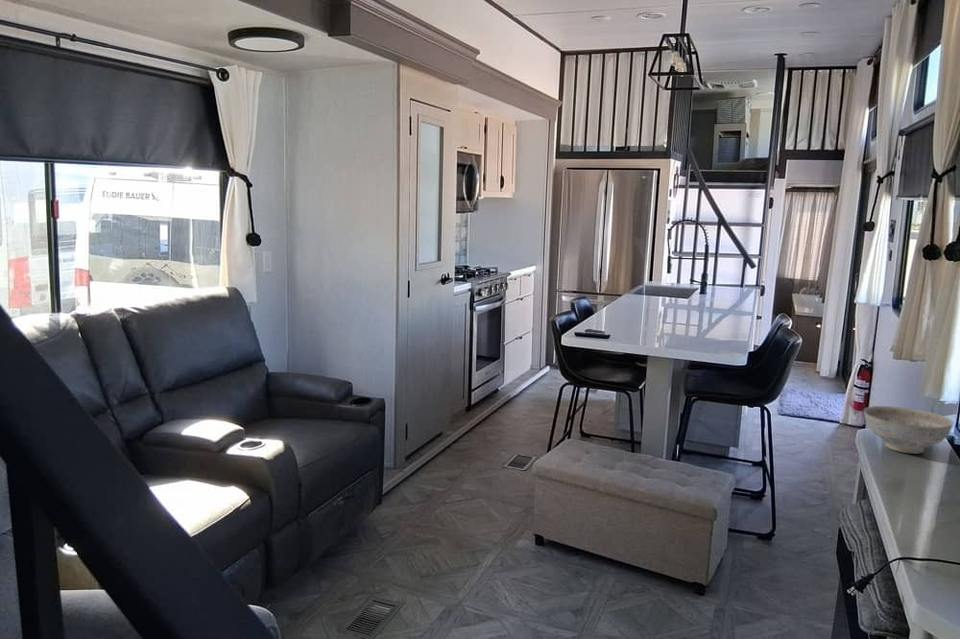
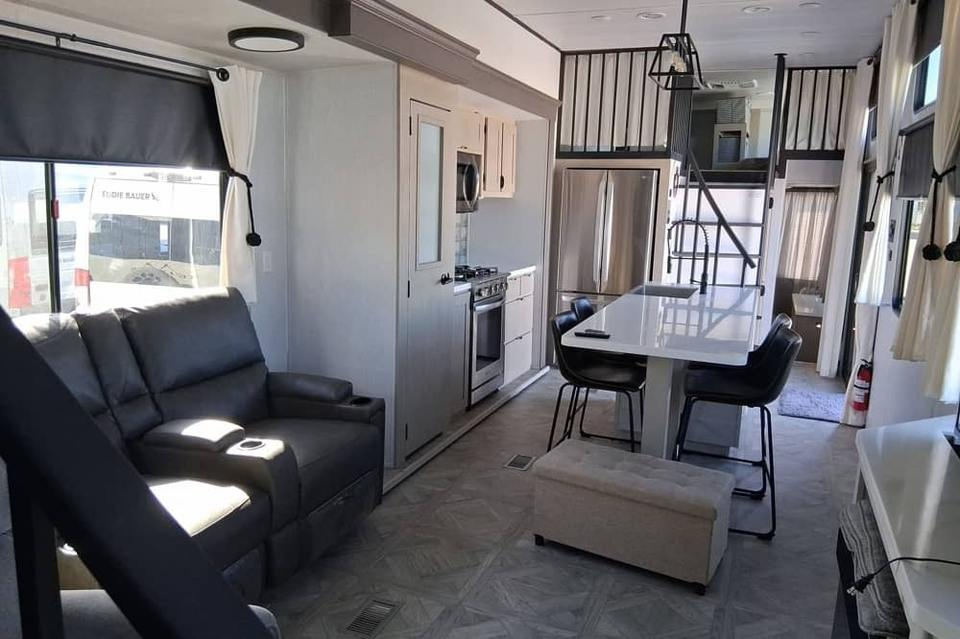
- decorative bowl [863,405,955,455]
